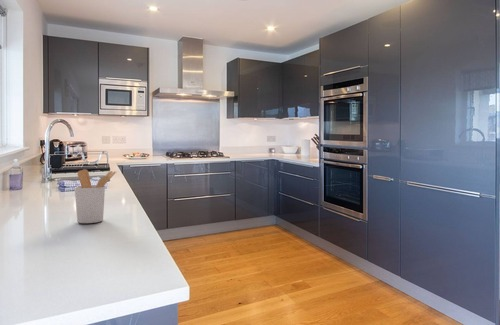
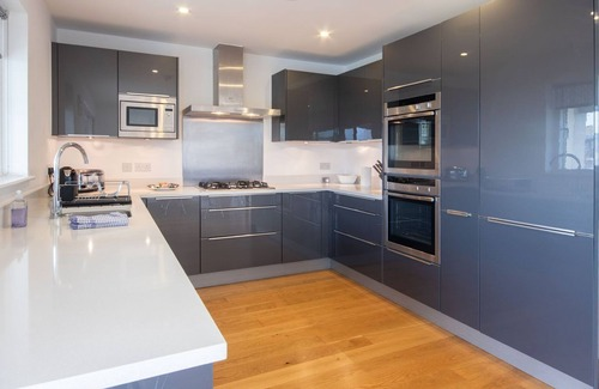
- utensil holder [74,168,117,224]
